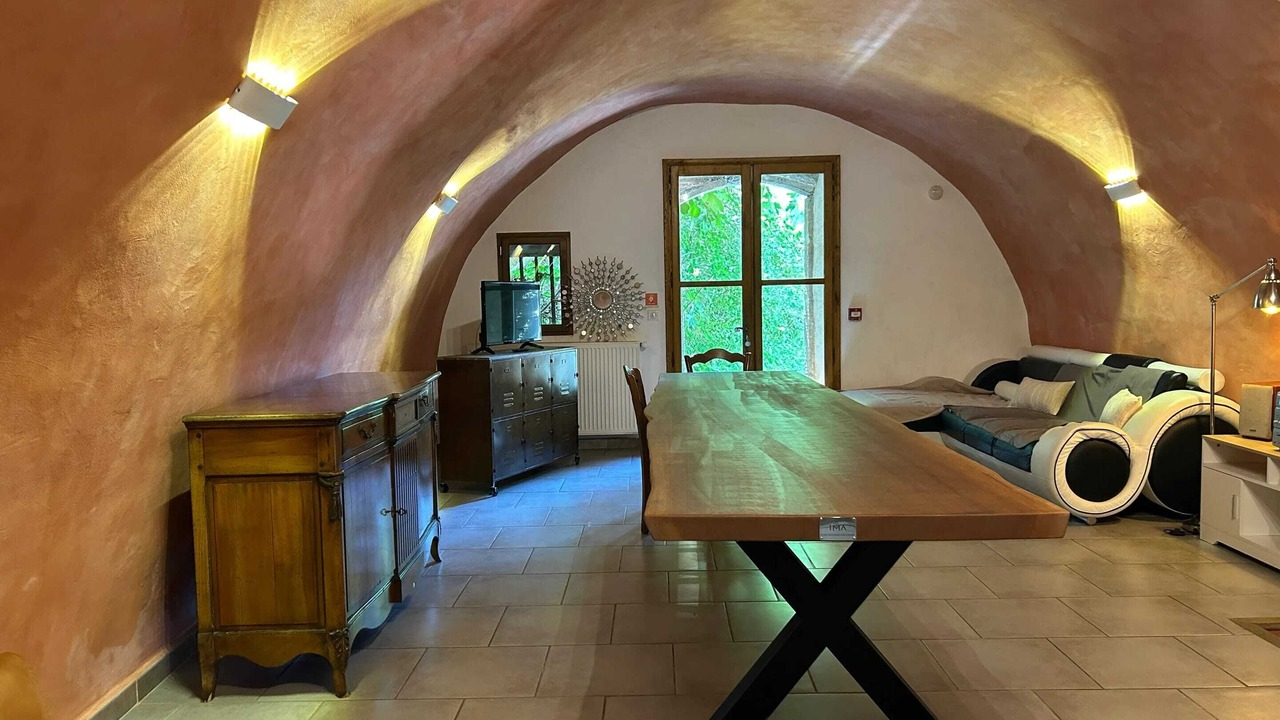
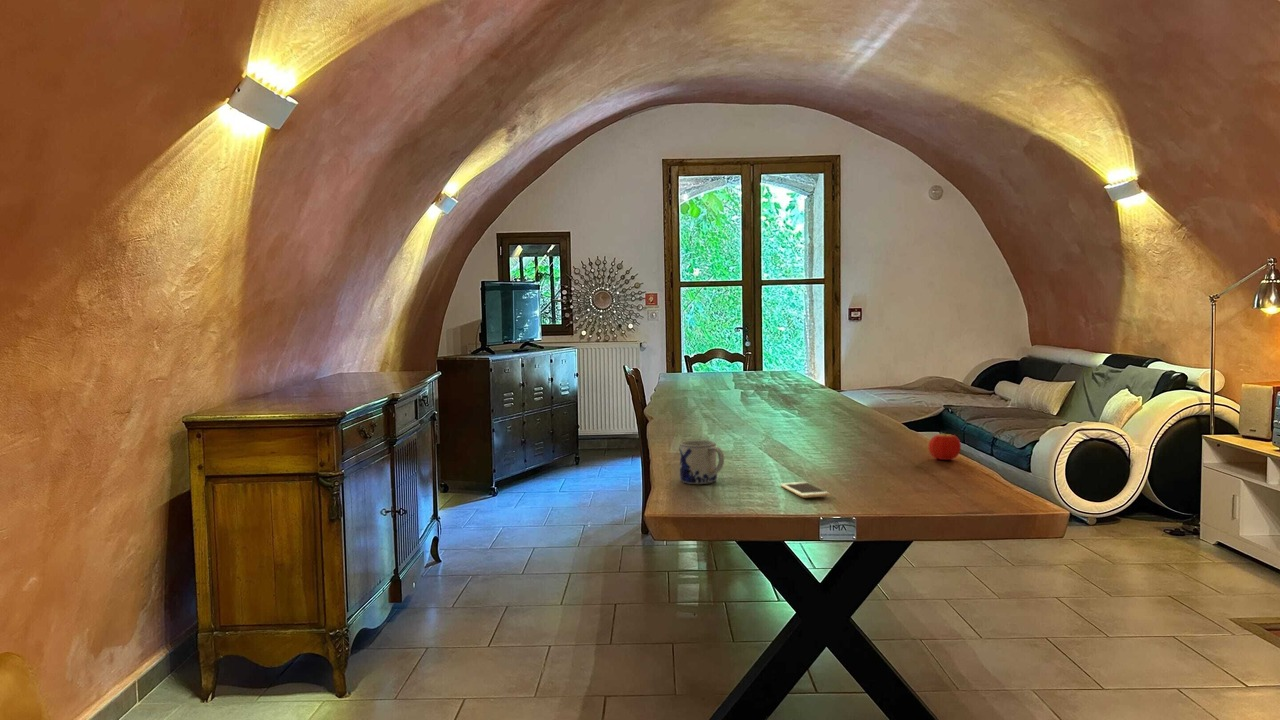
+ smartphone [780,481,831,499]
+ mug [679,439,725,485]
+ fruit [927,430,962,461]
